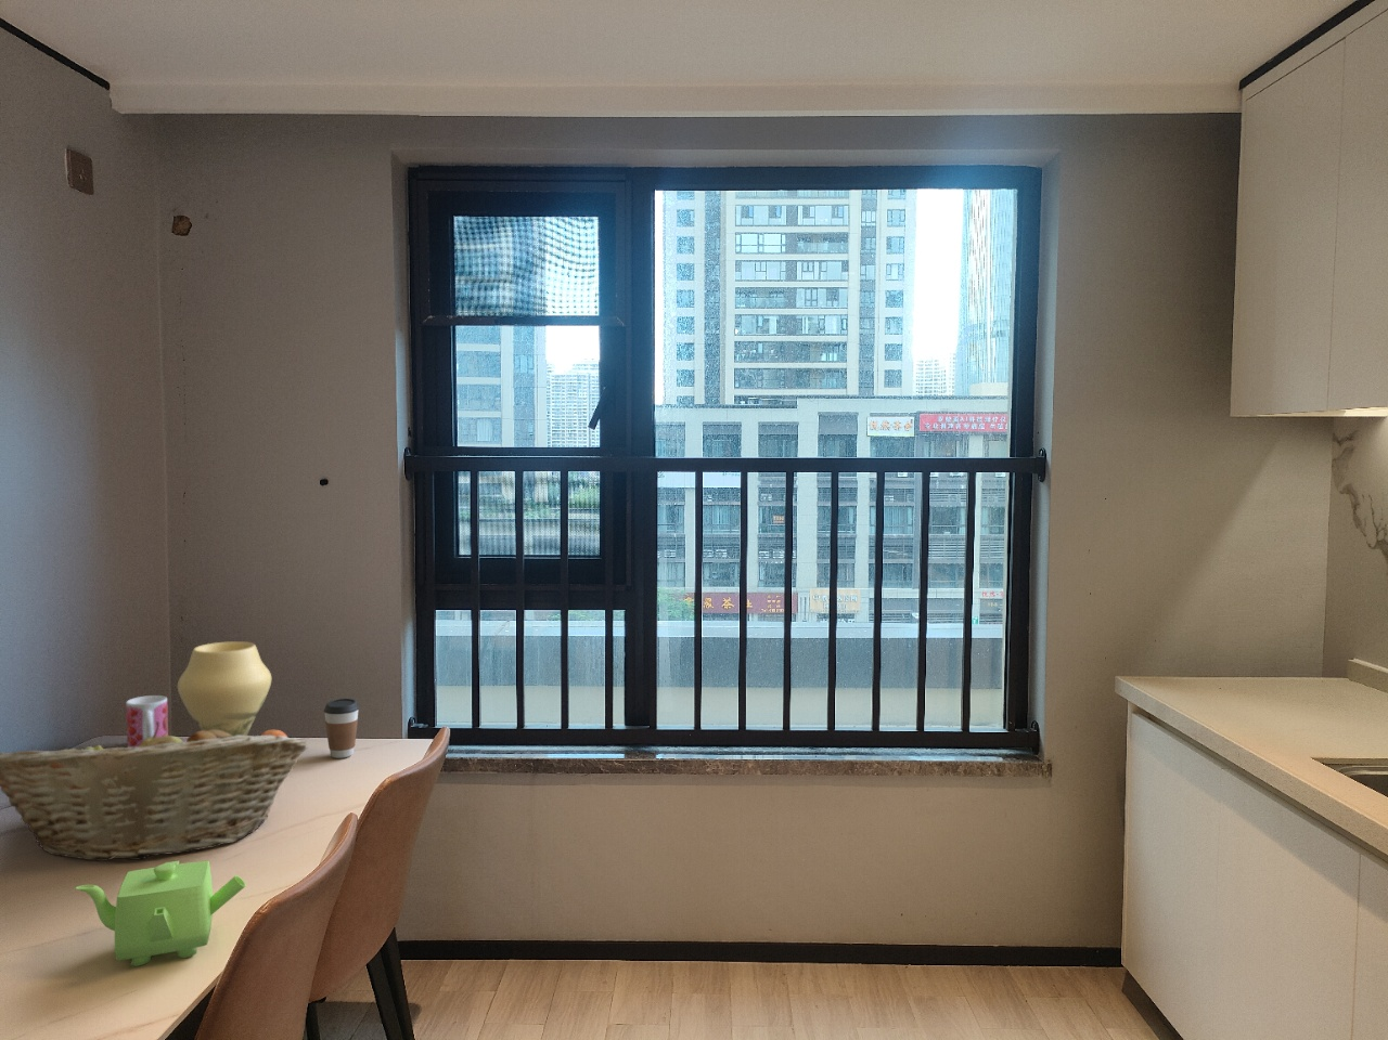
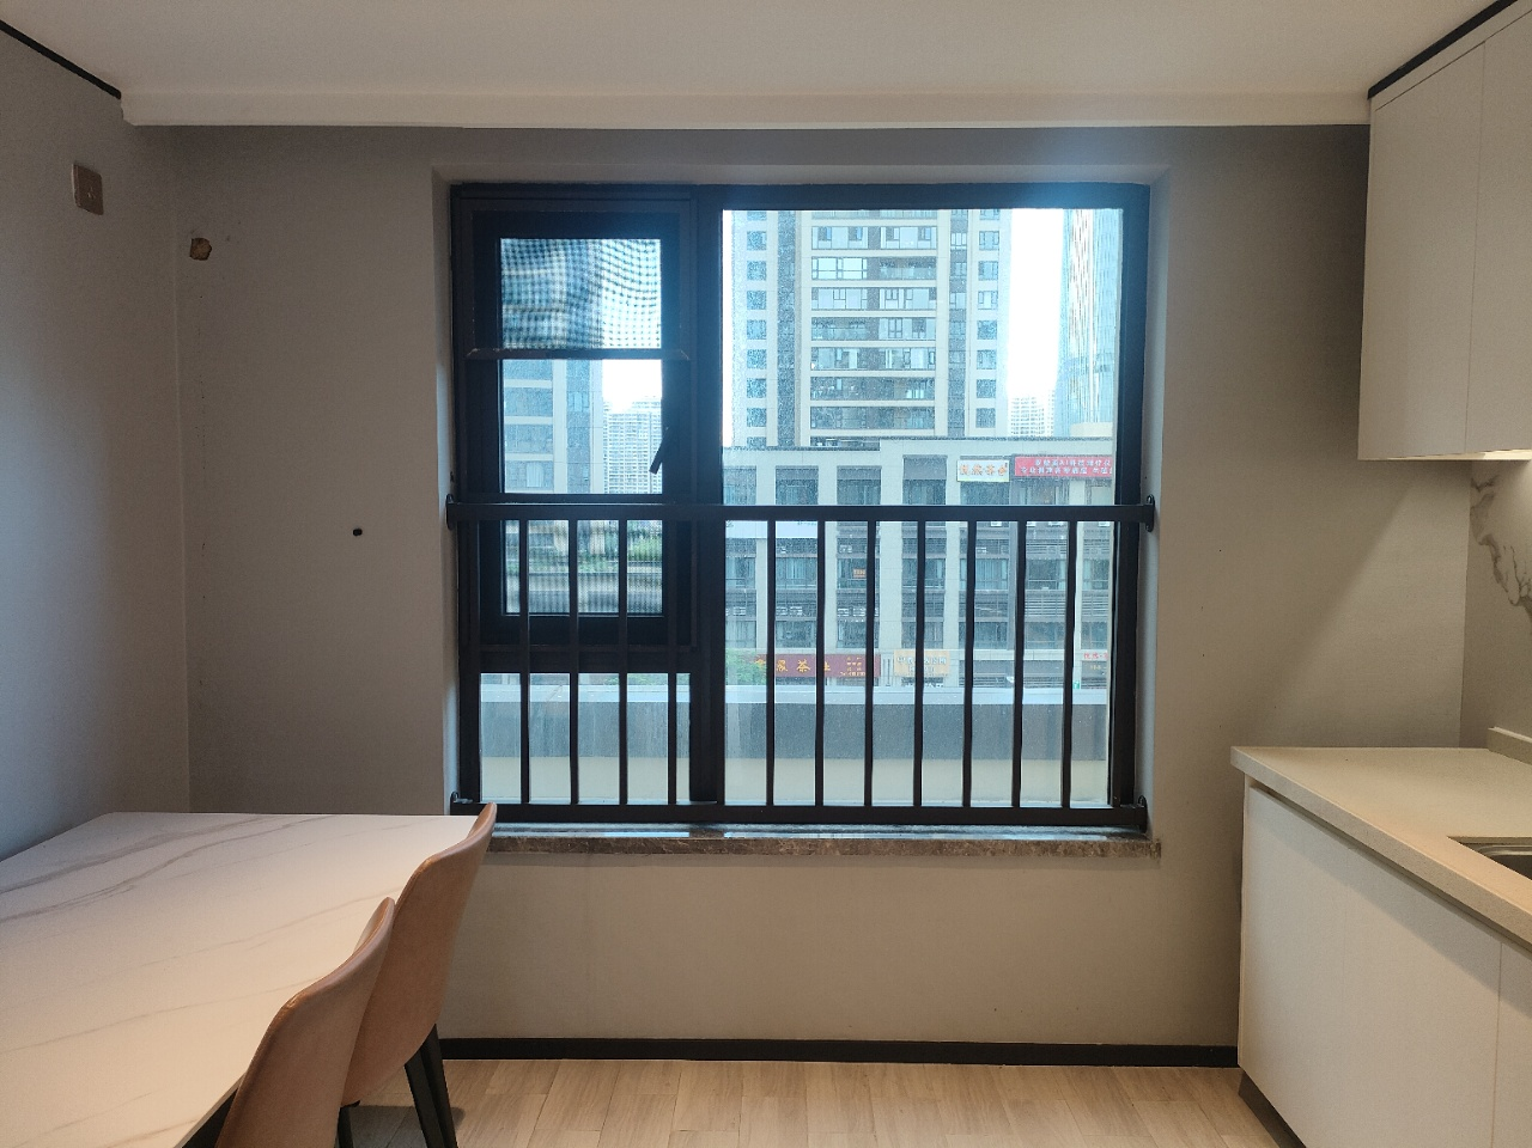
- fruit basket [0,721,308,862]
- vase [177,640,272,736]
- coffee cup [324,698,360,759]
- teapot [73,860,247,968]
- mug [125,695,169,747]
